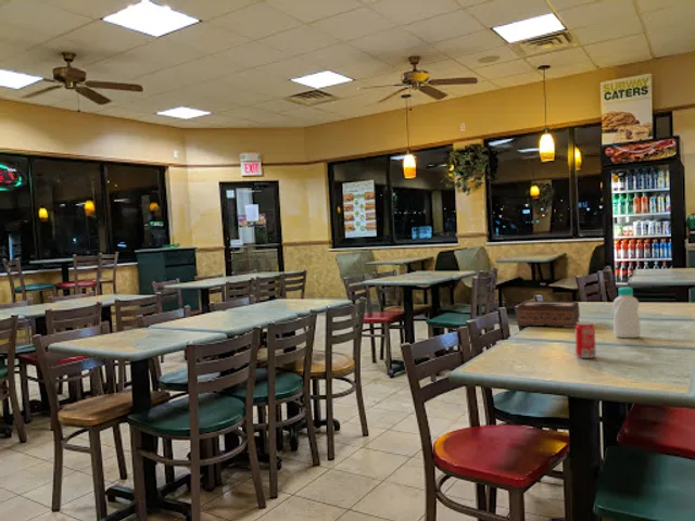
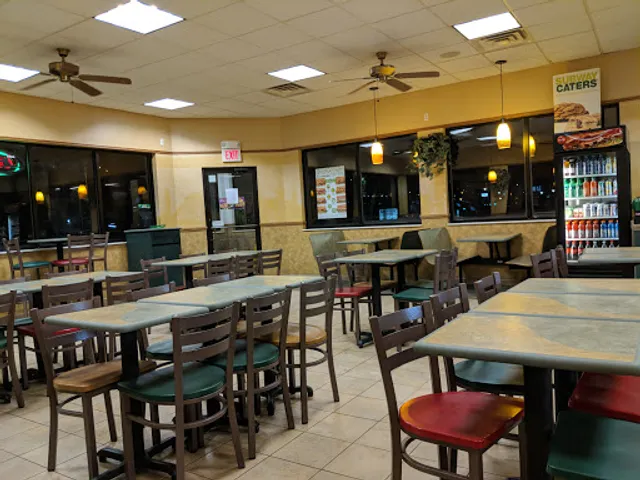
- tissue box [516,300,581,329]
- bottle [612,287,642,339]
- beverage can [573,320,597,359]
